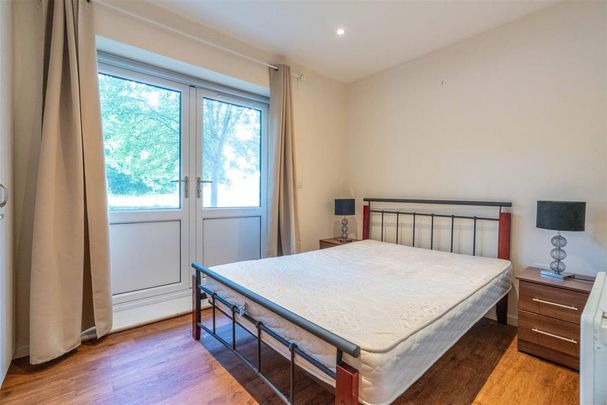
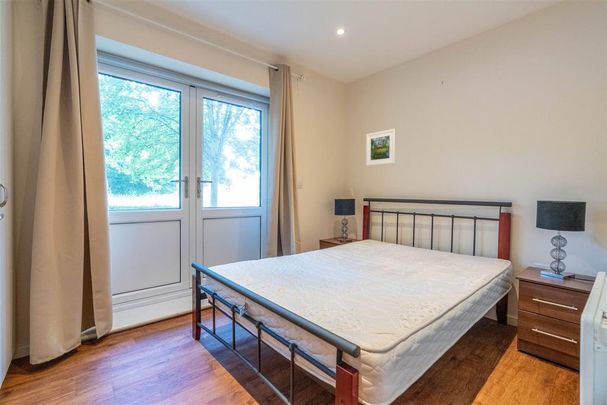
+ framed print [365,128,397,167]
